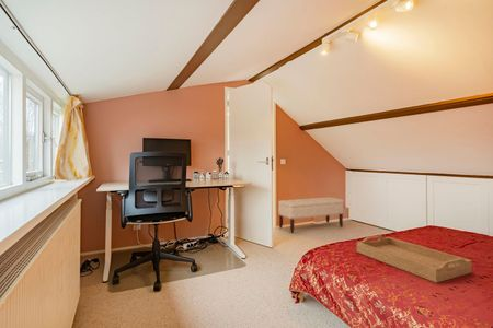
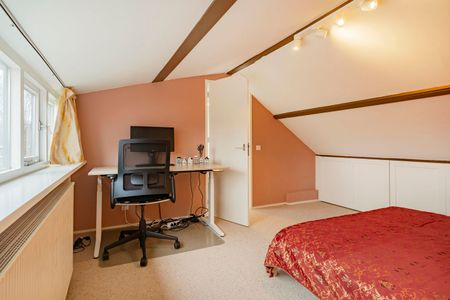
- serving tray [356,234,473,283]
- bench [277,196,345,234]
